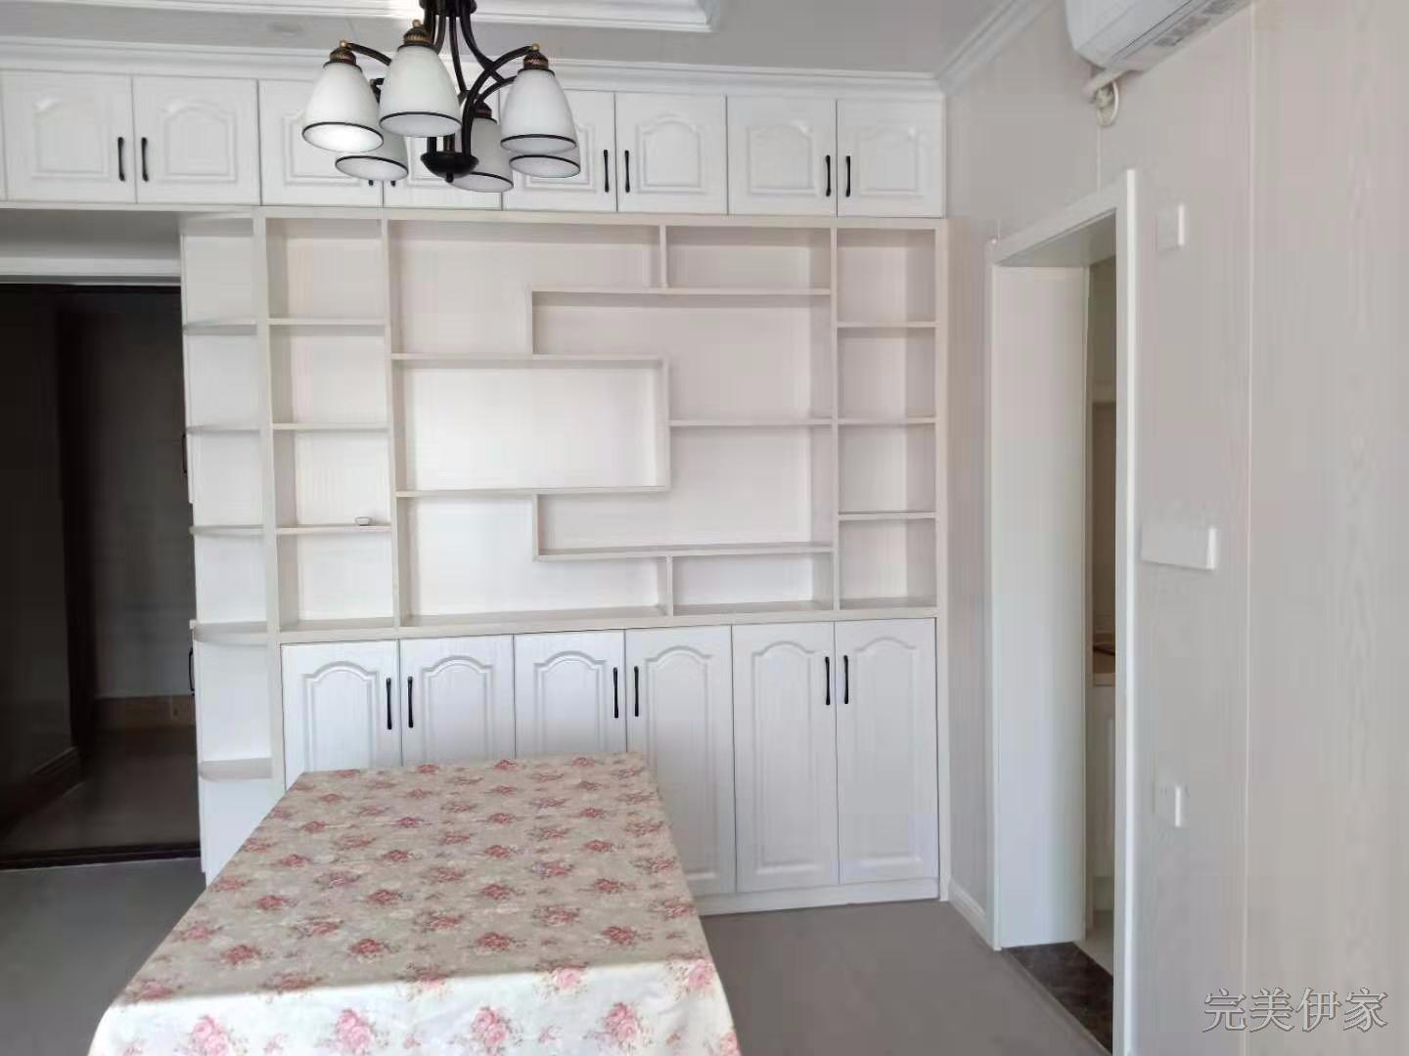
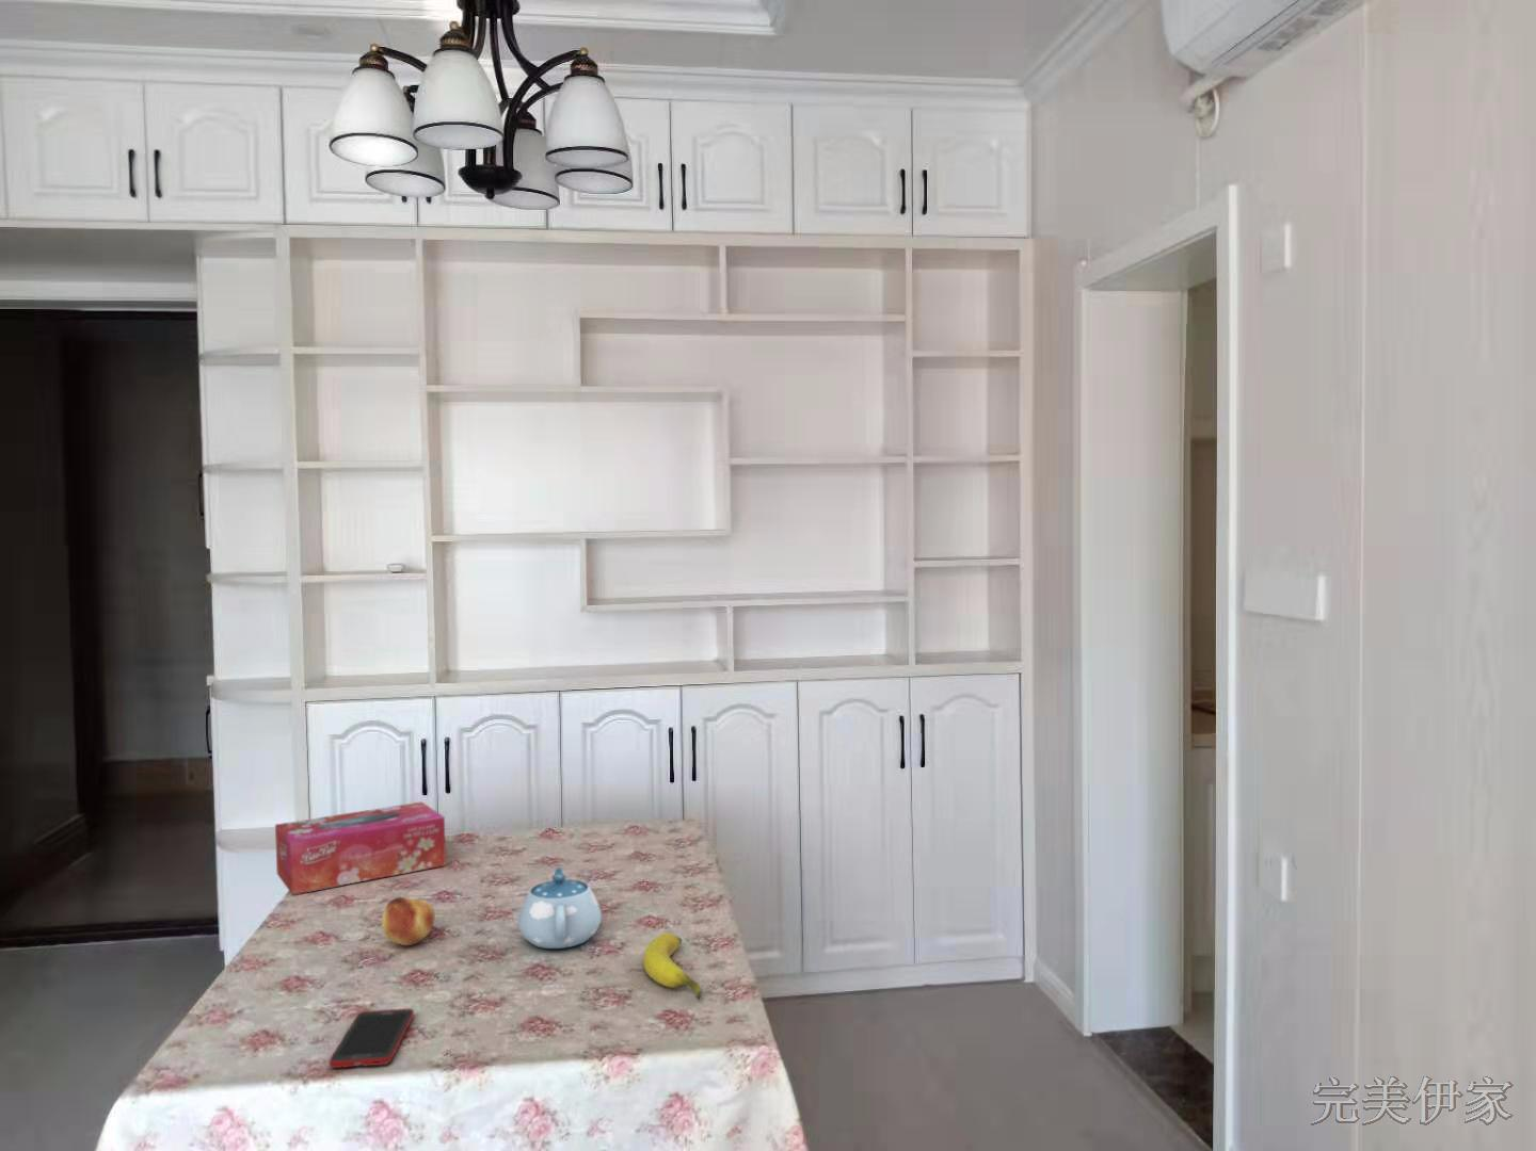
+ fruit [381,896,437,947]
+ cell phone [329,1007,415,1069]
+ banana [642,932,703,1001]
+ chinaware [518,867,602,949]
+ tissue box [275,800,447,895]
